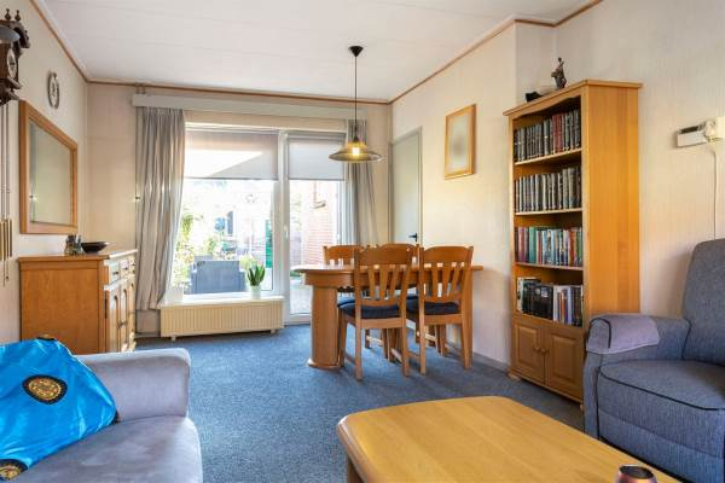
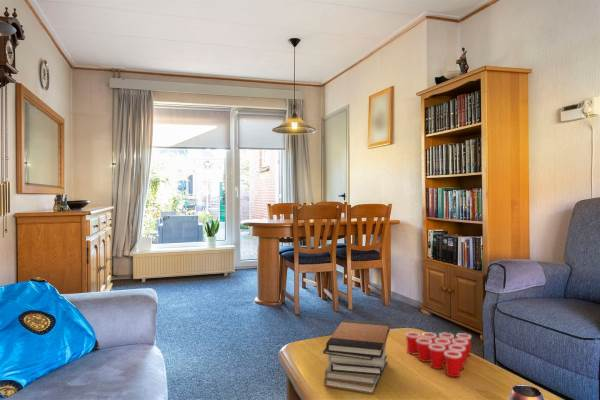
+ cup [405,331,472,378]
+ book stack [322,318,391,395]
